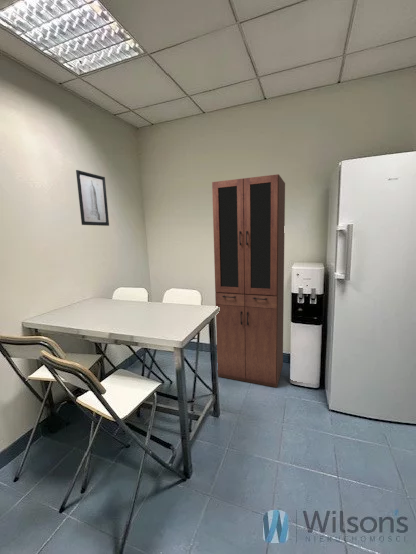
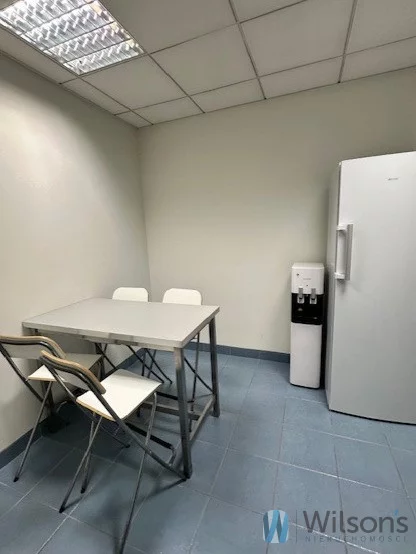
- wall art [75,169,110,227]
- cabinet [211,173,286,388]
